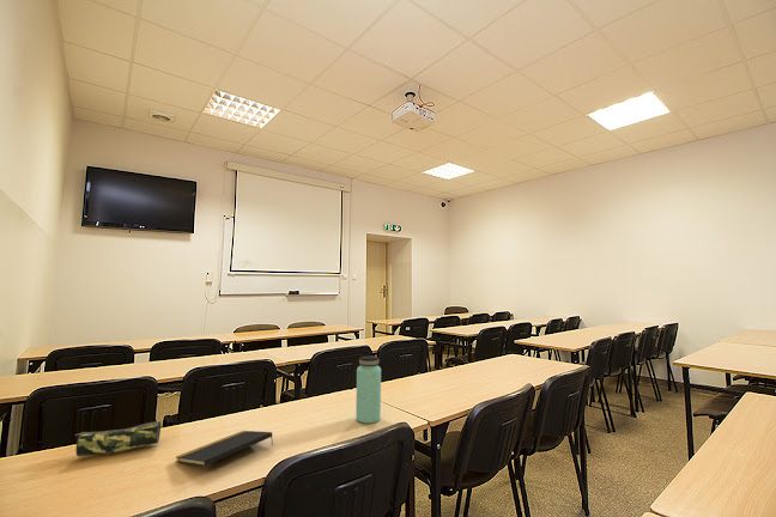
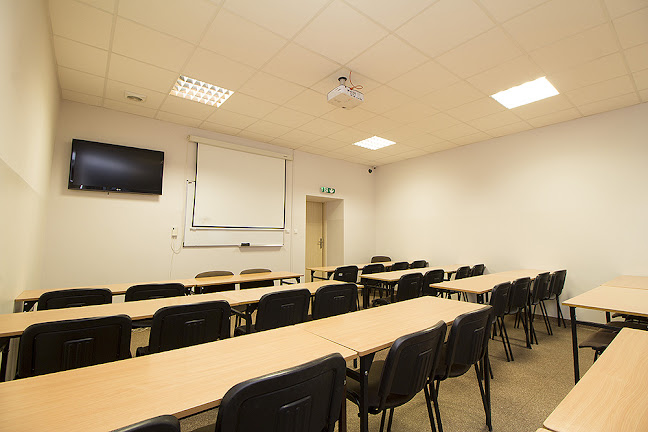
- bottle [354,354,382,425]
- pencil case [74,420,162,458]
- notepad [175,430,274,468]
